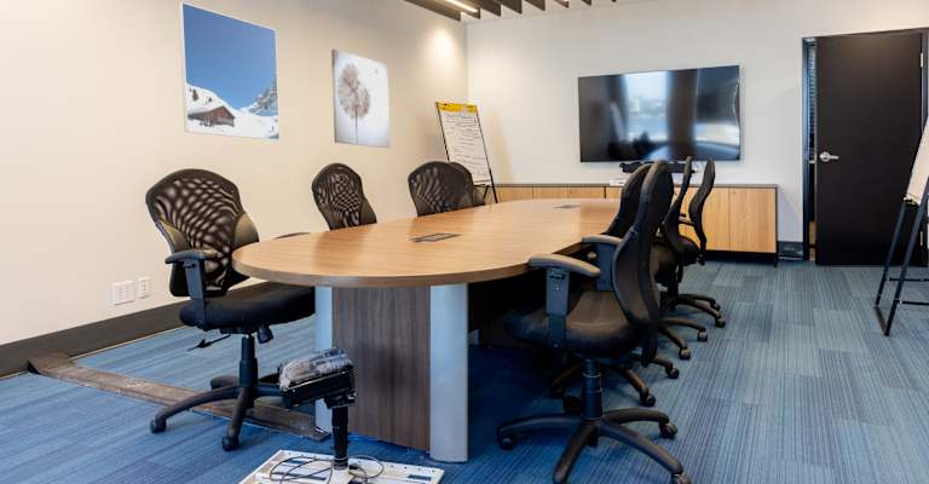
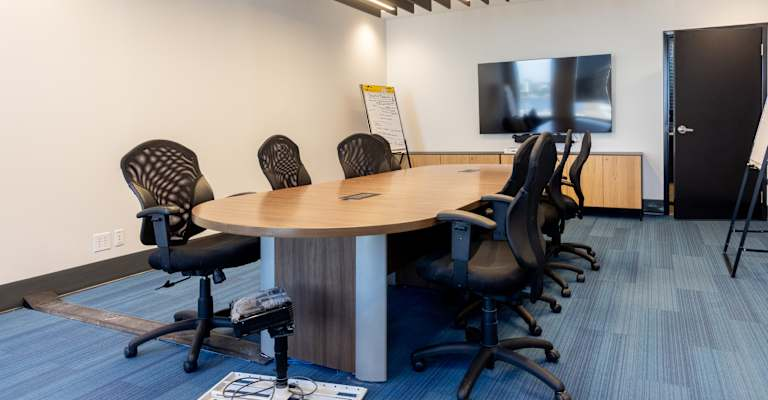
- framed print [178,1,281,142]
- wall art [330,48,391,149]
